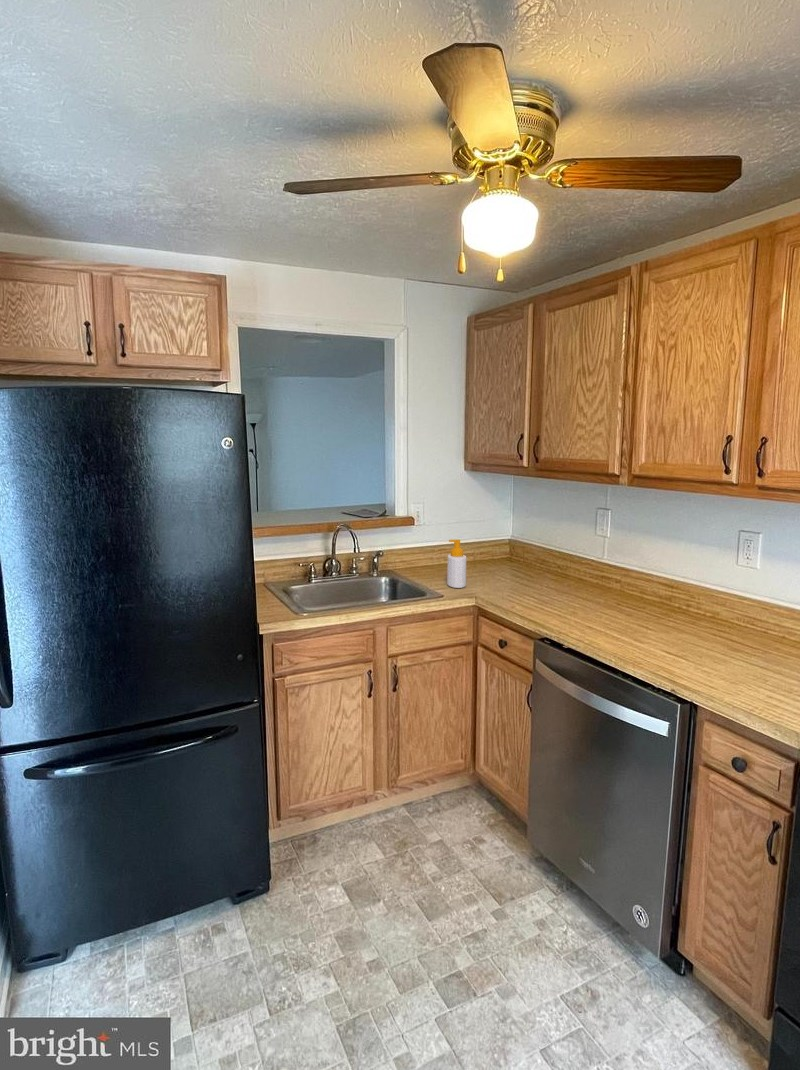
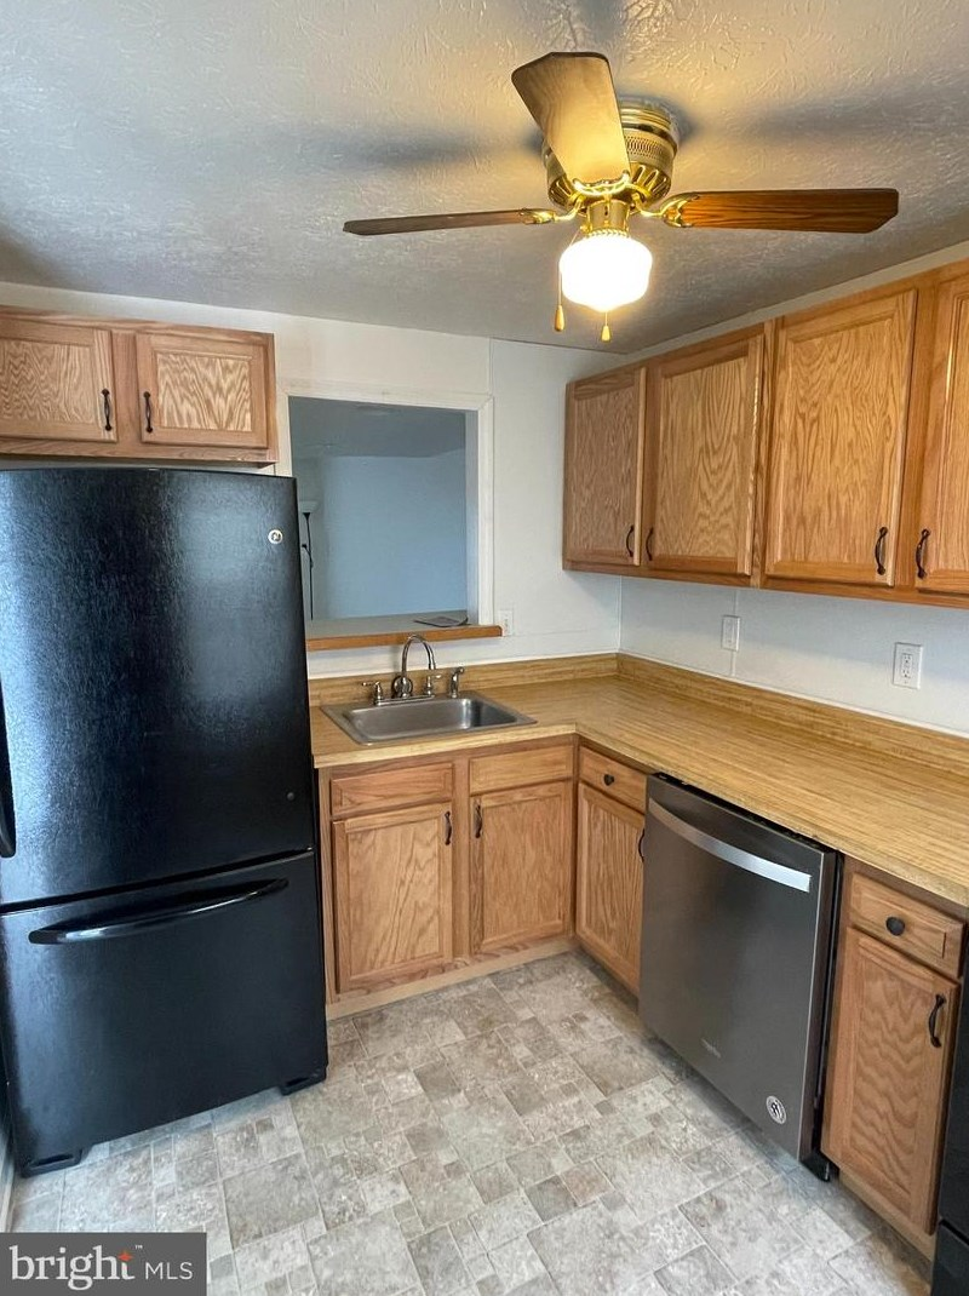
- soap bottle [446,539,467,589]
